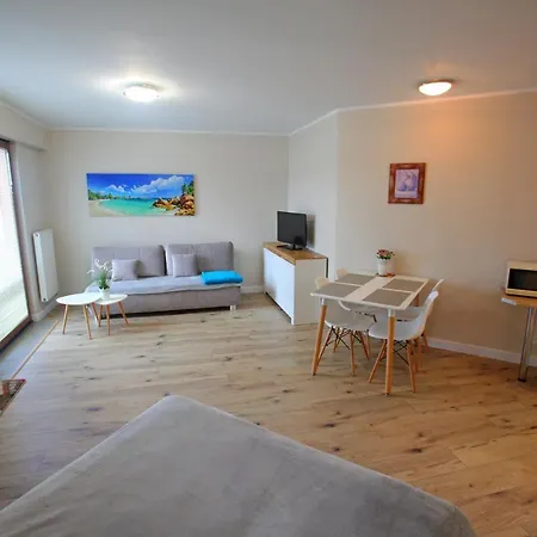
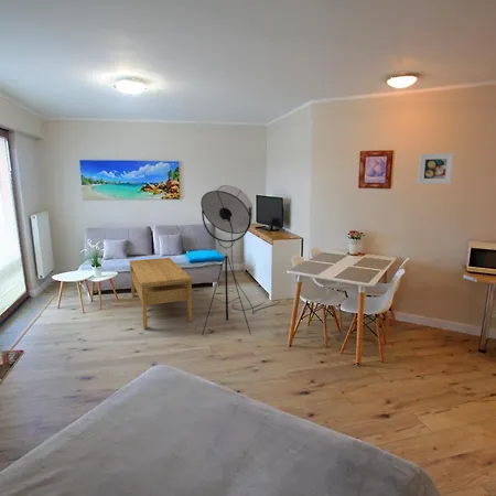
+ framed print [417,152,455,185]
+ floor lamp [200,184,281,336]
+ coffee table [129,257,194,330]
